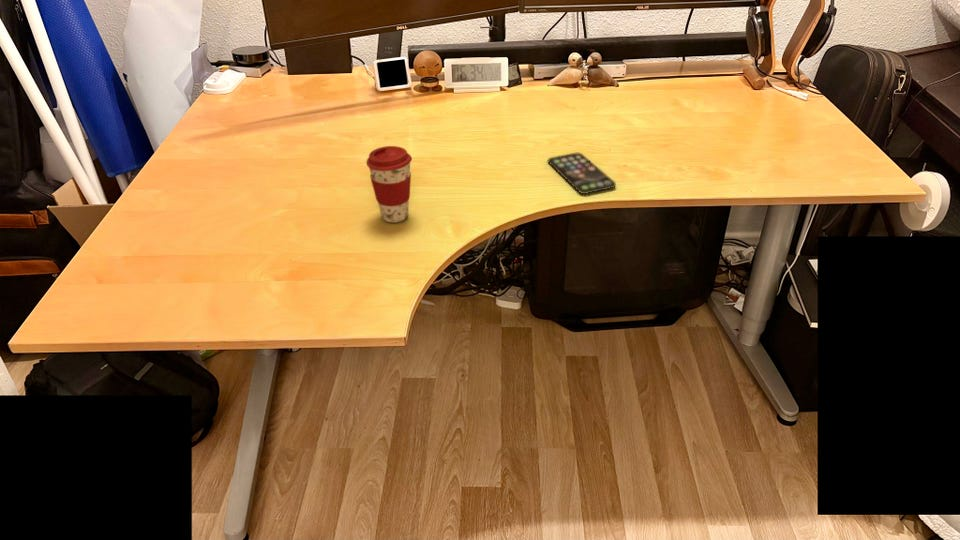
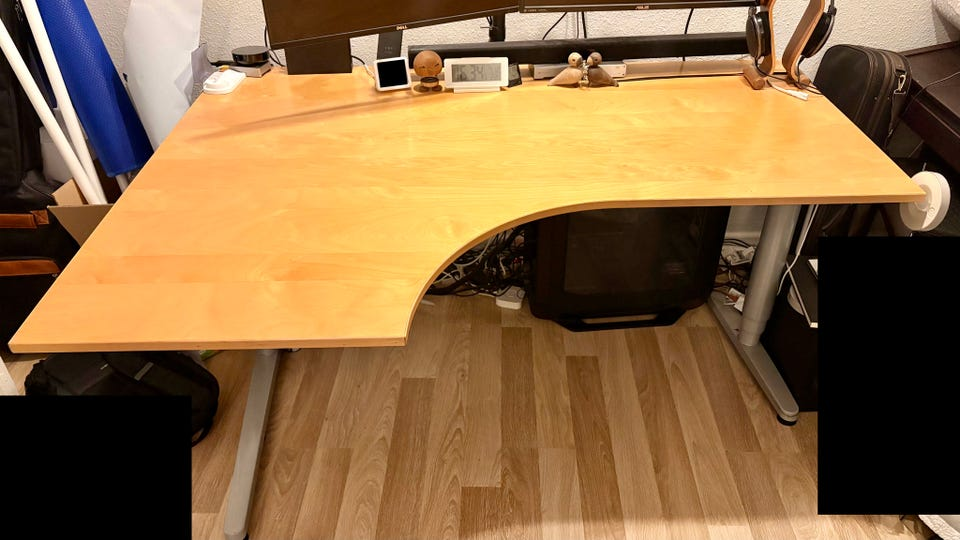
- coffee cup [365,145,413,223]
- smartphone [547,152,617,195]
